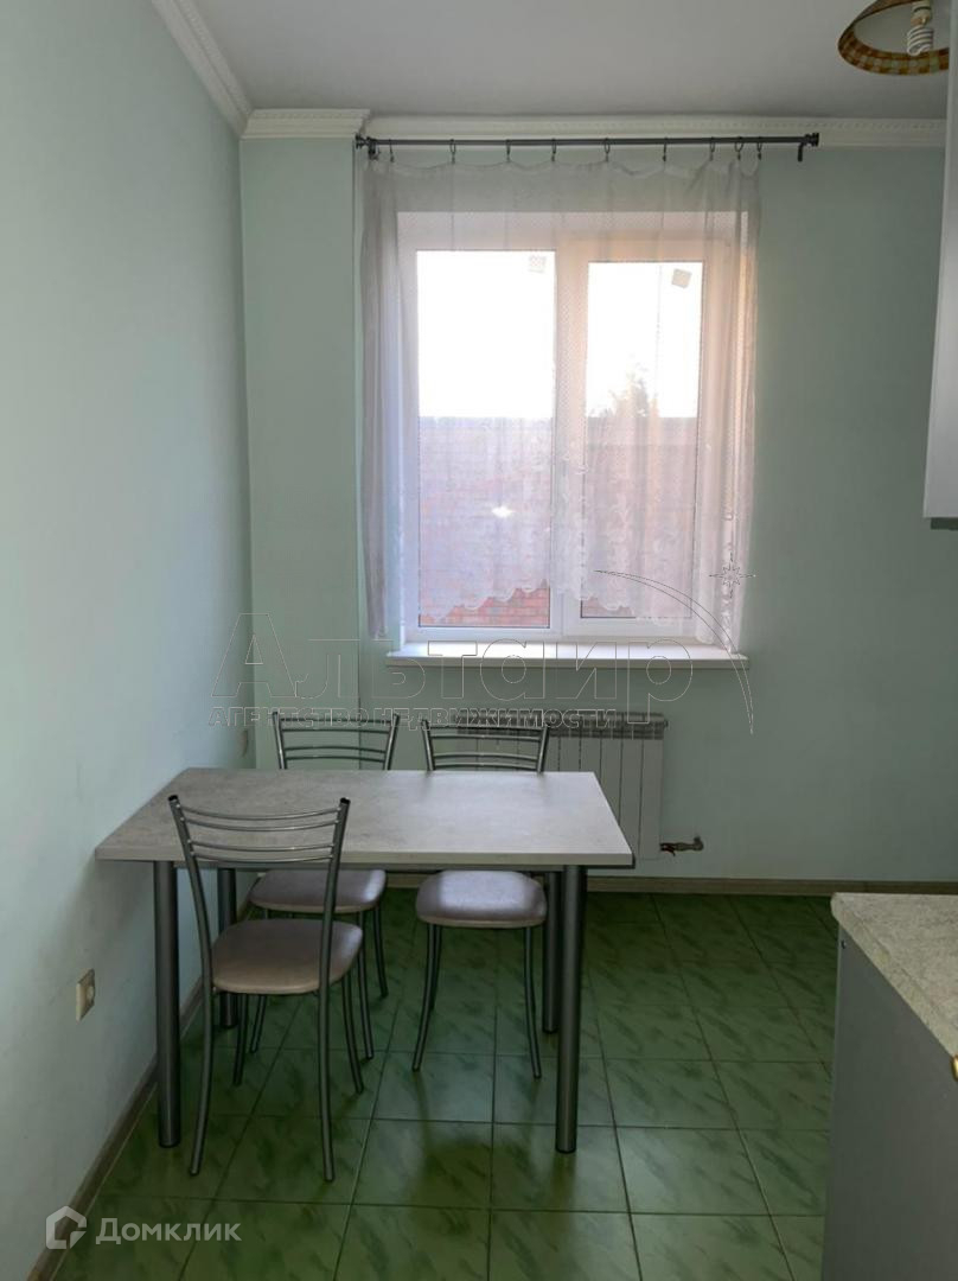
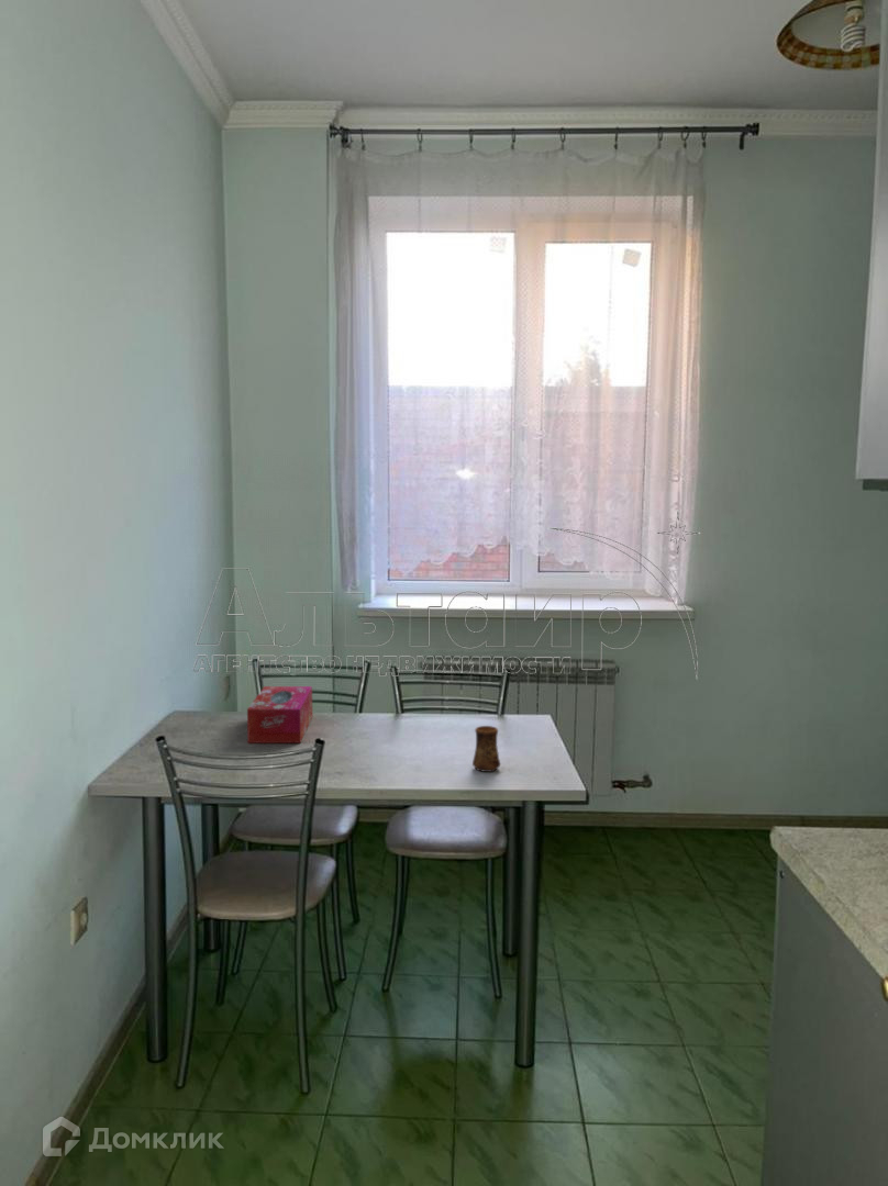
+ tissue box [246,685,313,745]
+ cup [471,725,501,773]
